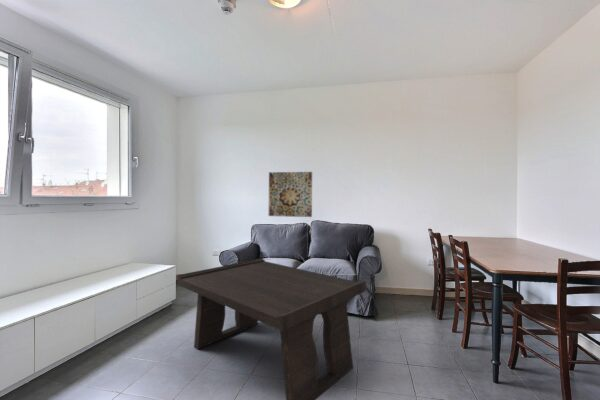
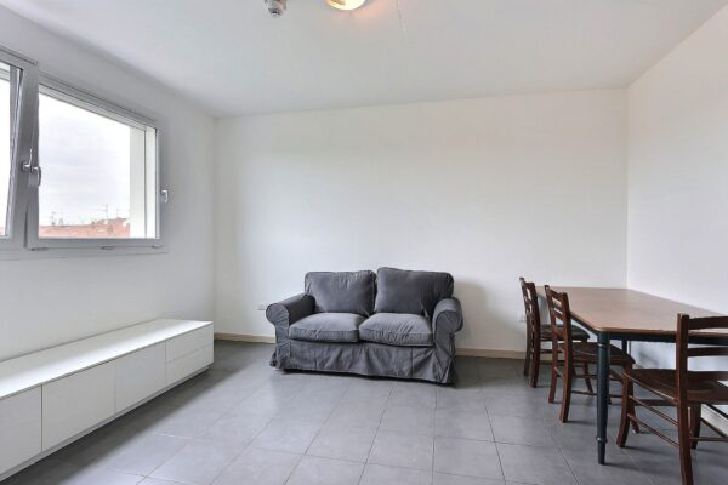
- wall art [268,171,313,218]
- coffee table [177,257,367,400]
